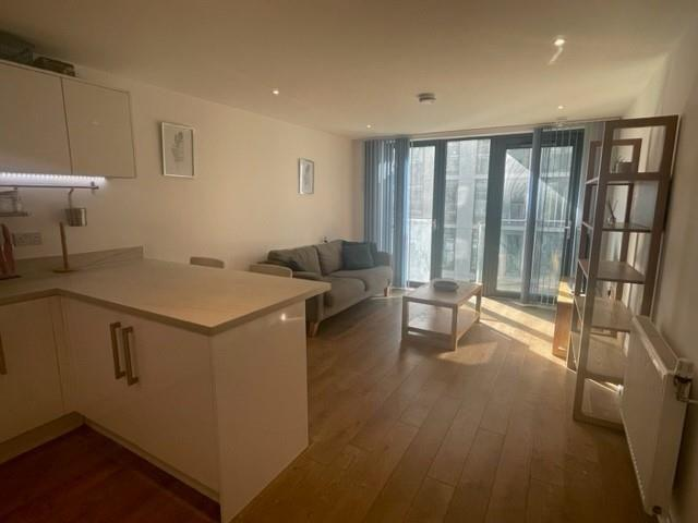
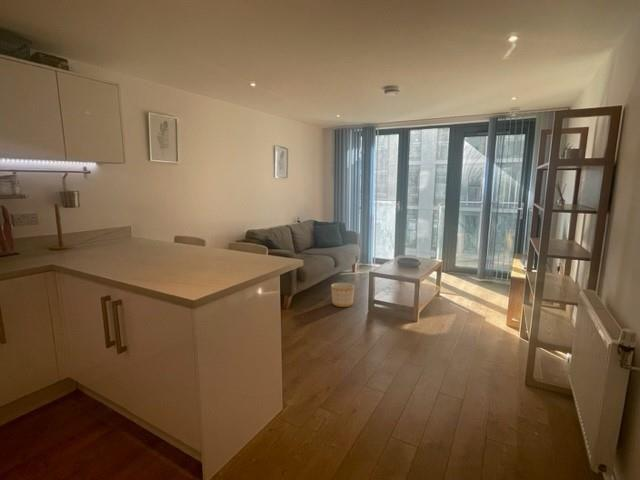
+ planter [330,282,355,308]
